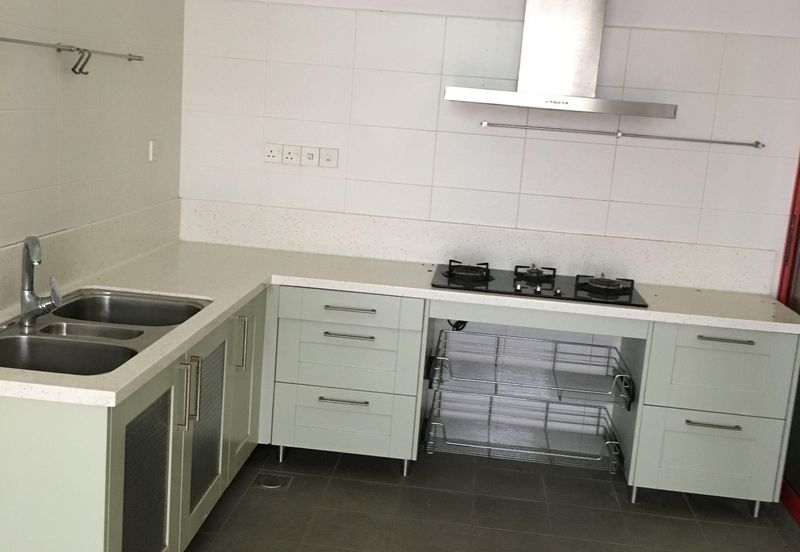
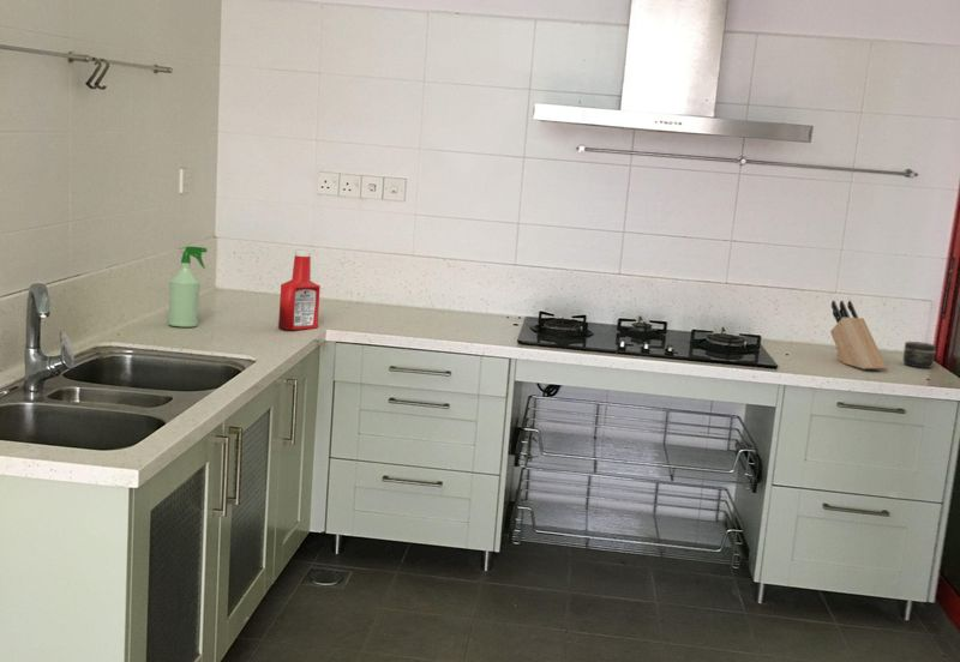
+ knife block [829,300,888,371]
+ jar [902,341,937,369]
+ soap bottle [277,249,322,331]
+ spray bottle [167,245,208,329]
